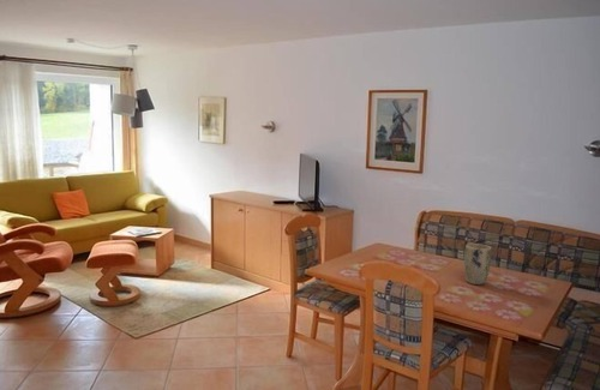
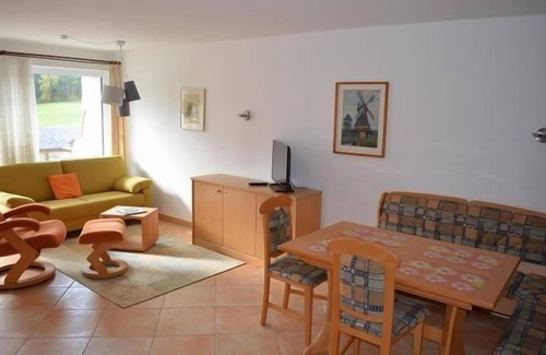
- plant pot [463,242,493,286]
